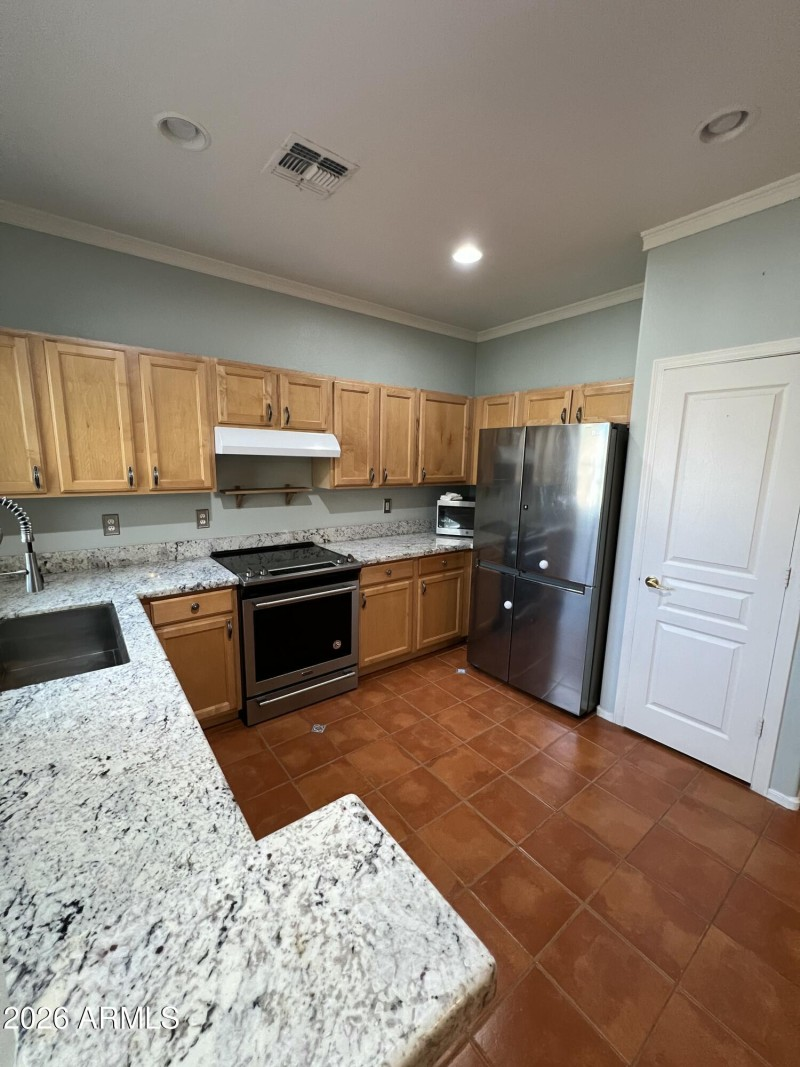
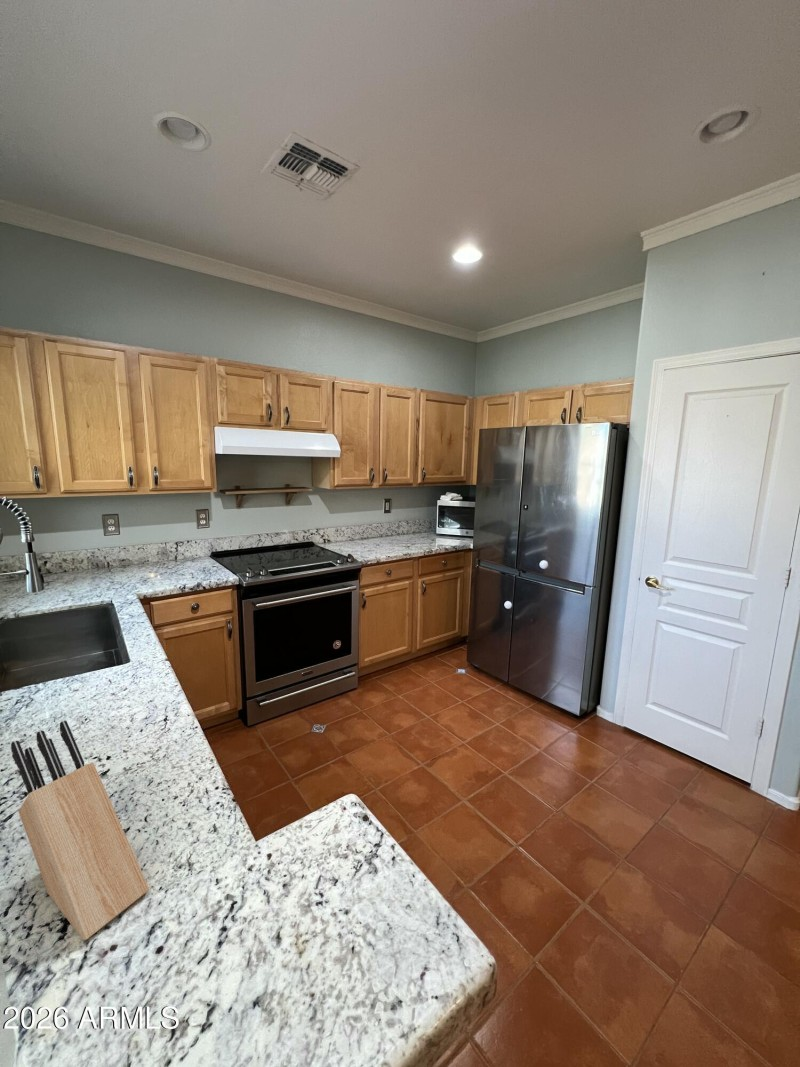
+ knife block [10,720,150,941]
